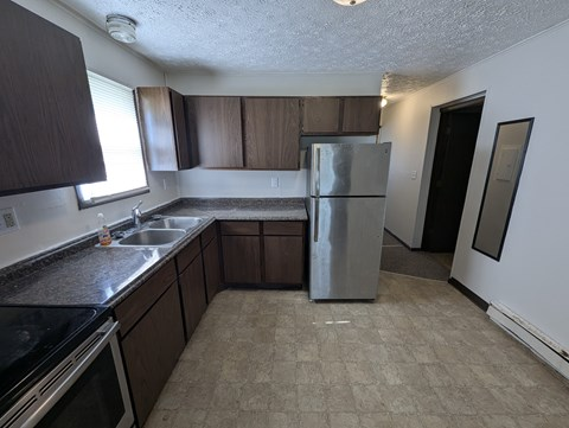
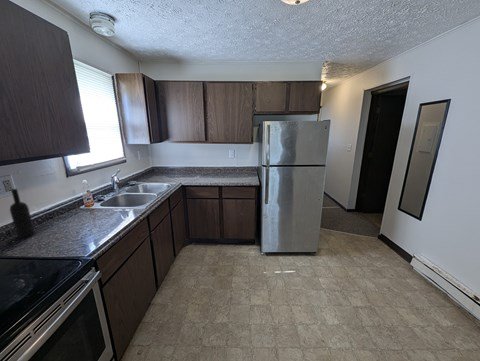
+ wine bottle [9,188,36,239]
